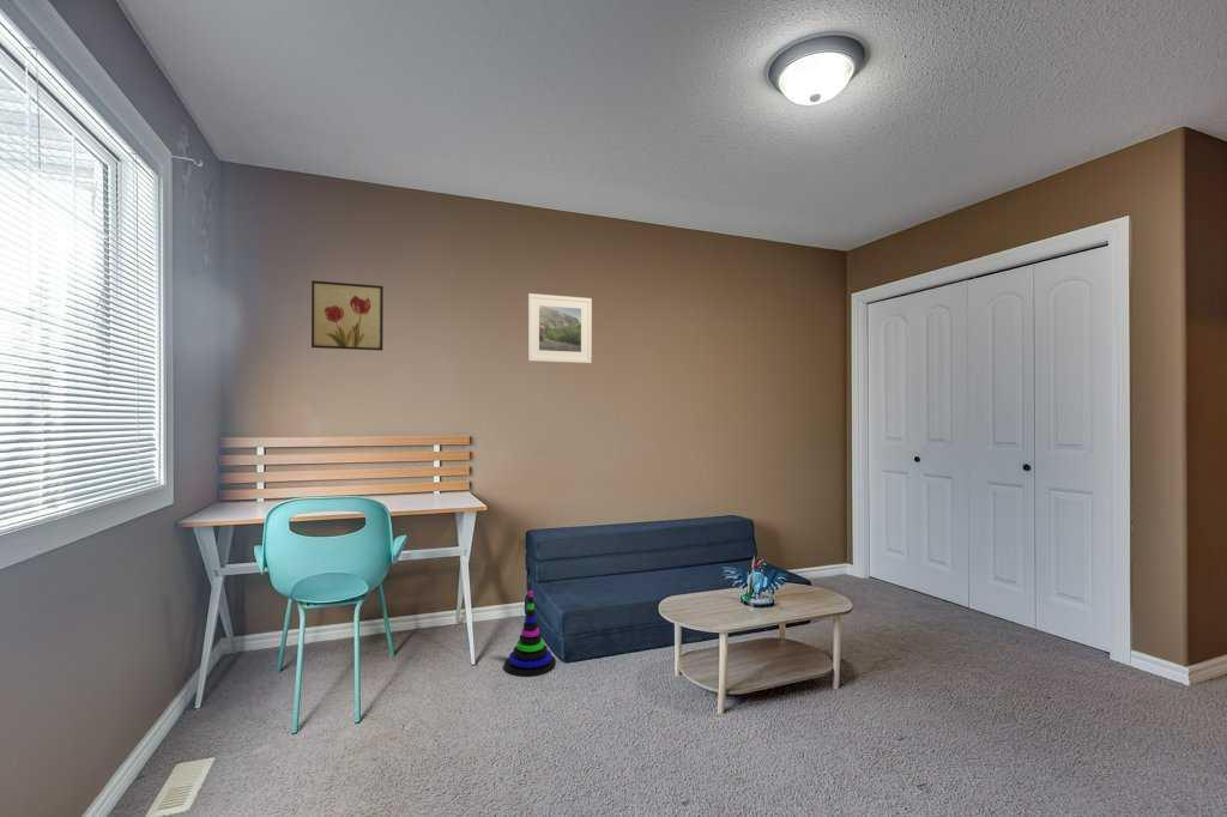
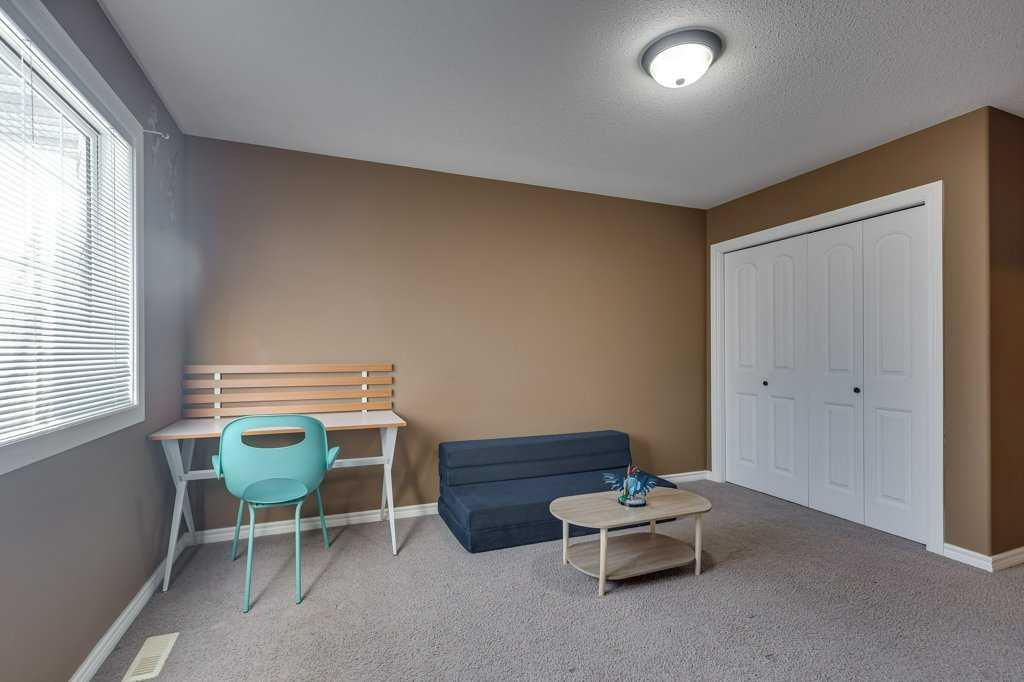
- wall art [310,279,385,352]
- stacking toy [503,589,557,678]
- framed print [526,292,593,364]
